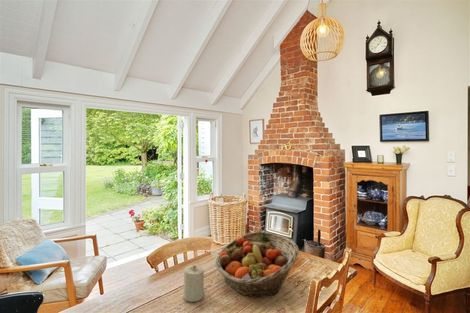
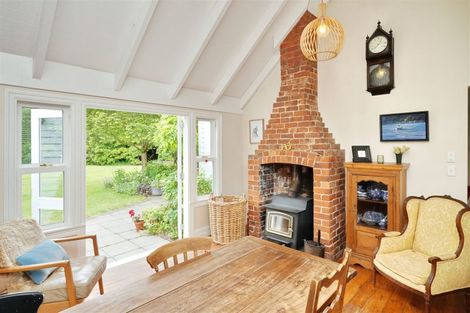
- fruit basket [214,230,300,298]
- candle [182,264,205,303]
